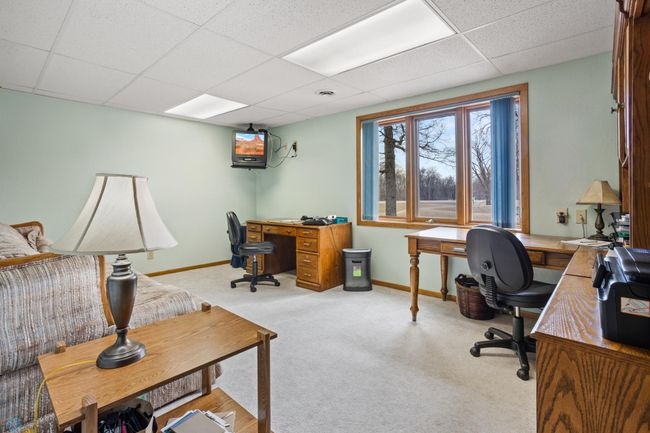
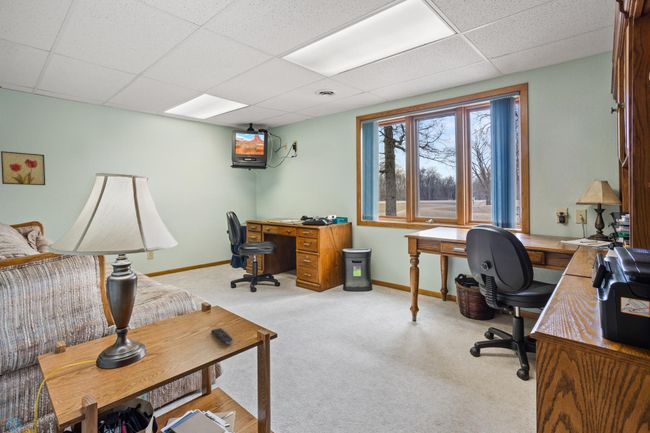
+ wall art [0,150,46,186]
+ remote control [210,327,234,345]
